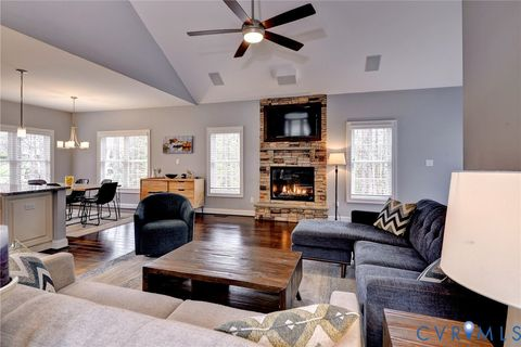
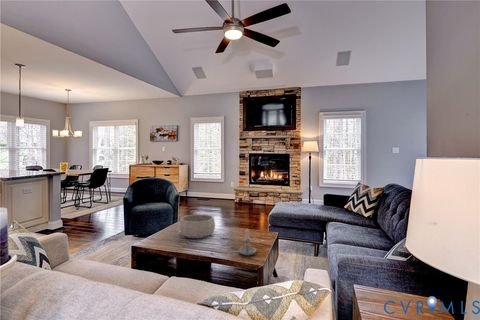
+ candle [238,227,257,256]
+ decorative bowl [179,213,216,239]
